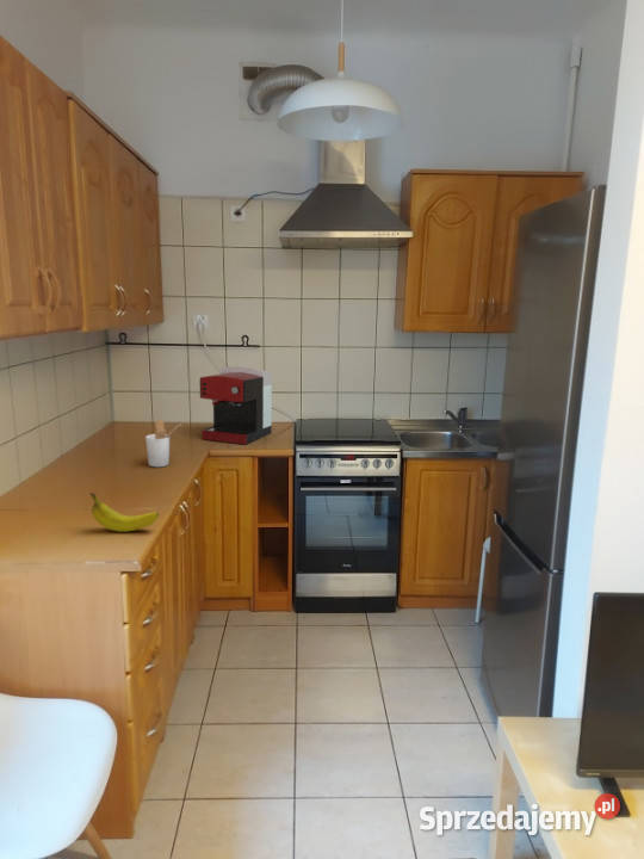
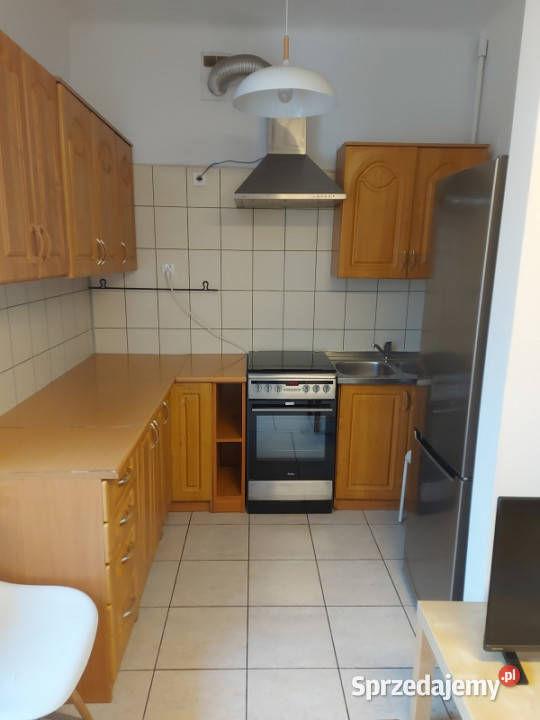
- fruit [88,492,160,532]
- coffee maker [199,365,273,445]
- utensil holder [144,419,182,468]
